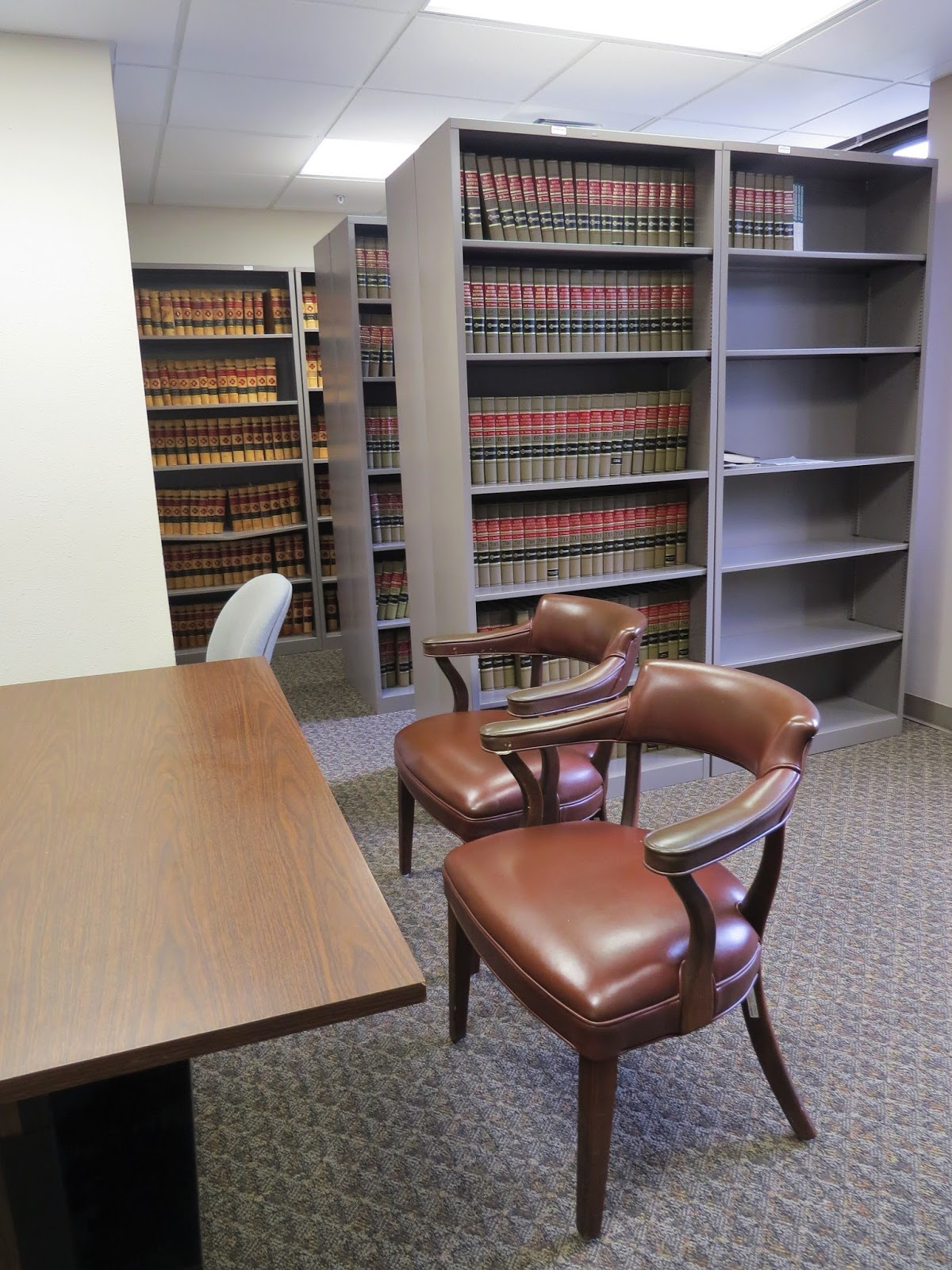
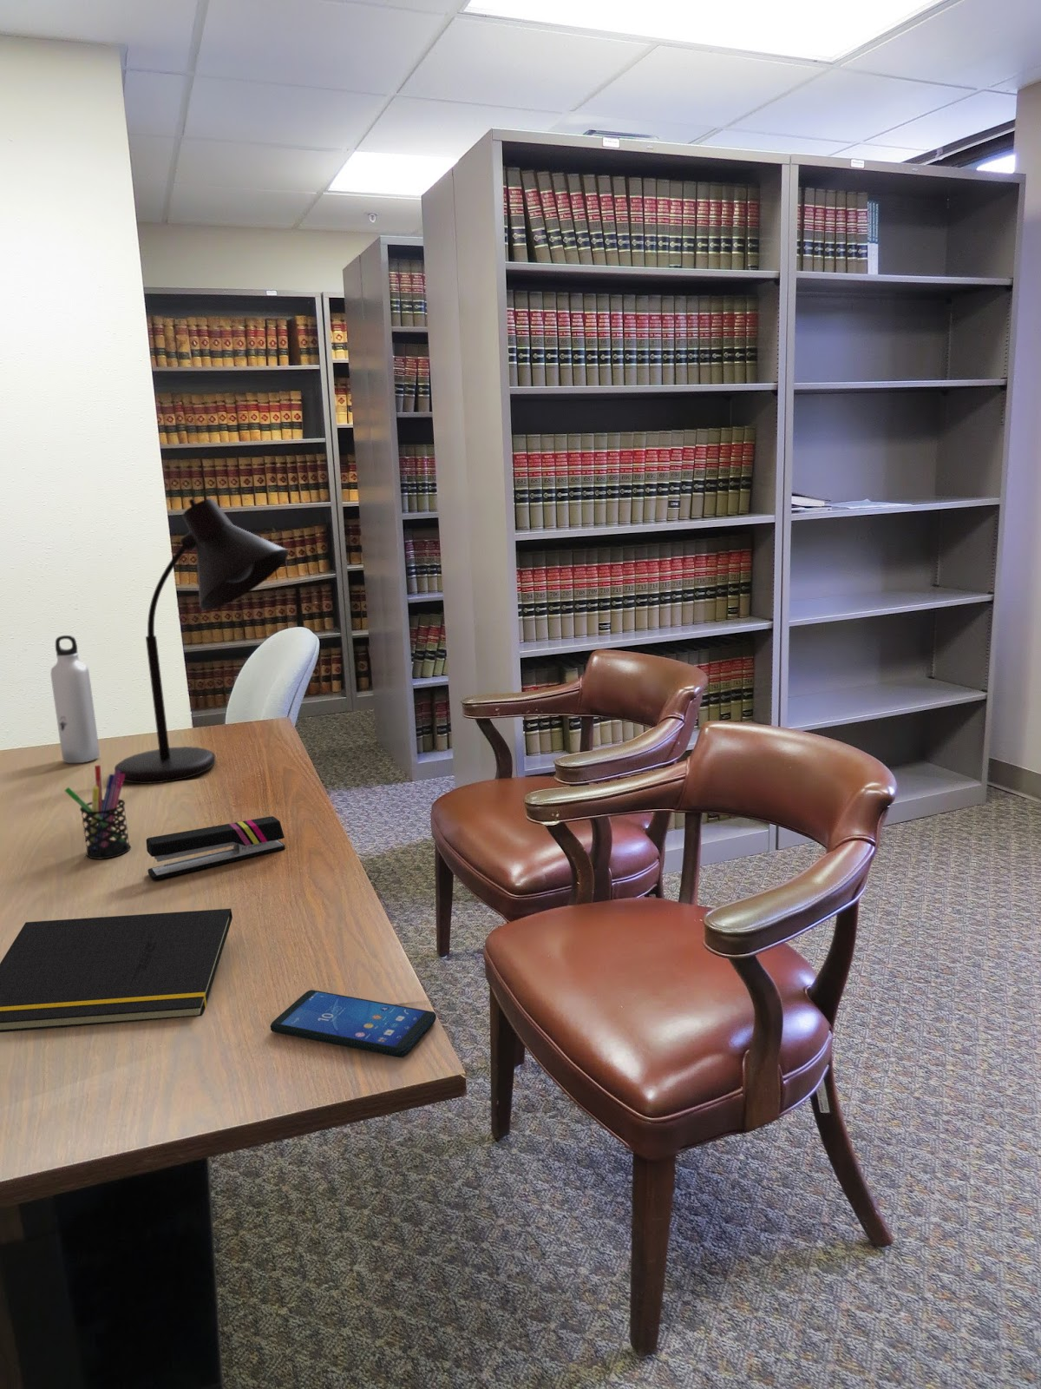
+ notepad [0,908,233,1034]
+ desk lamp [114,498,290,785]
+ pen holder [65,764,132,861]
+ smartphone [270,989,437,1059]
+ water bottle [49,634,101,763]
+ stapler [145,815,286,882]
